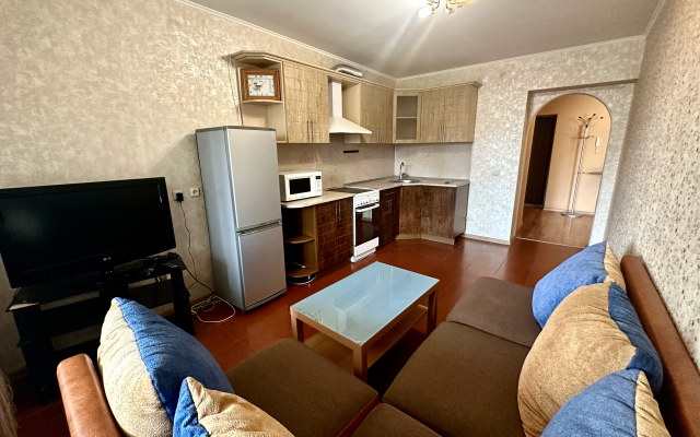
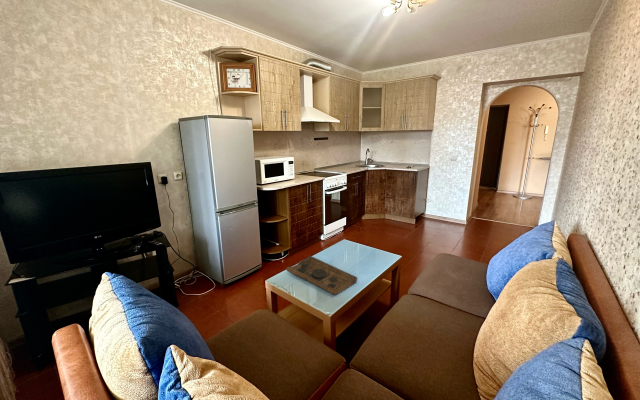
+ decorative tray [285,255,358,296]
